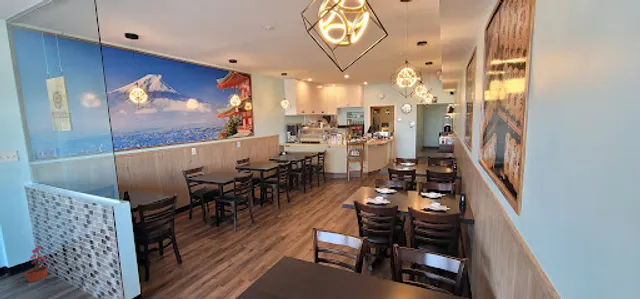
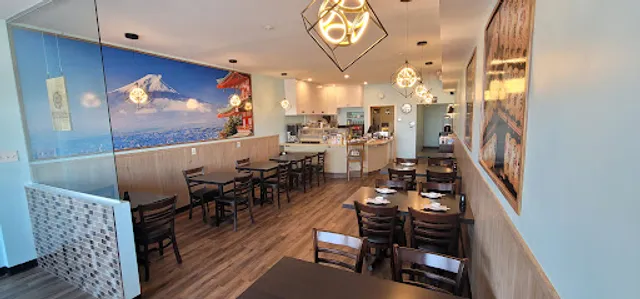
- potted plant [15,244,49,284]
